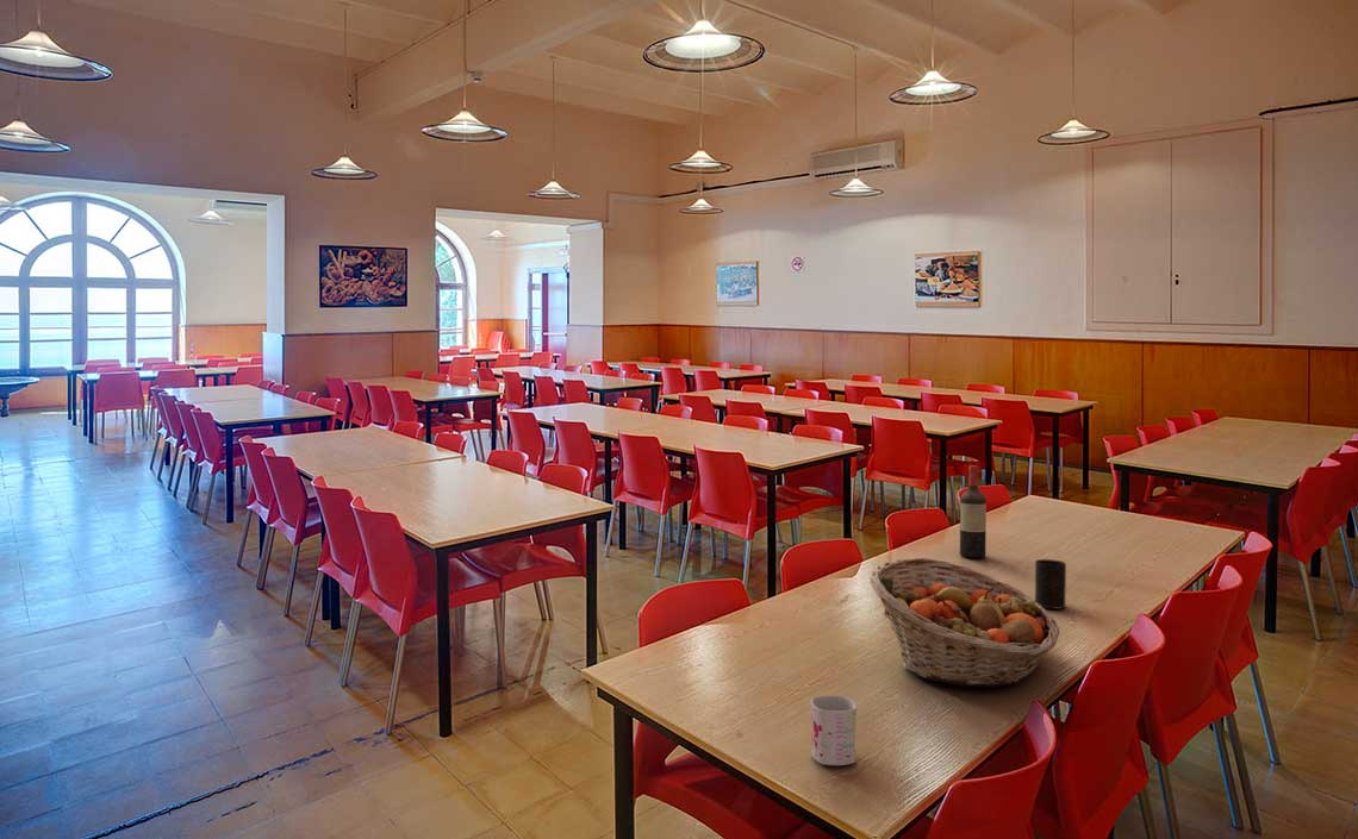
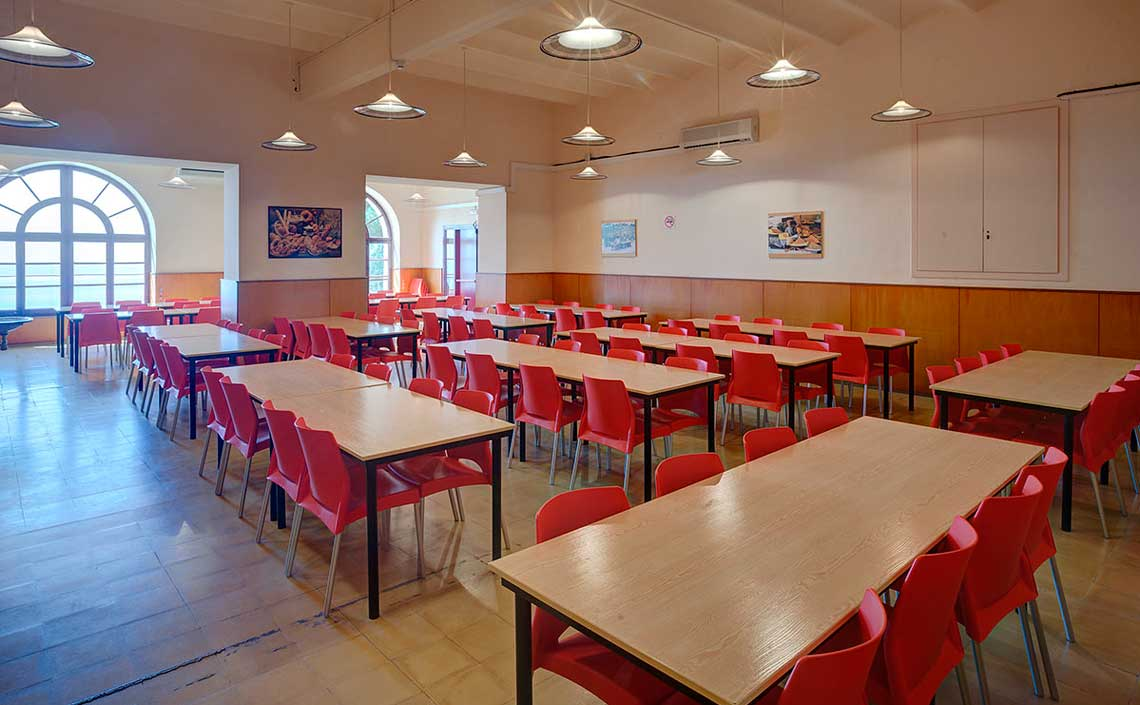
- wine bottle [959,464,988,559]
- fruit basket [868,557,1060,688]
- mug [810,694,858,766]
- cup [1034,558,1067,611]
